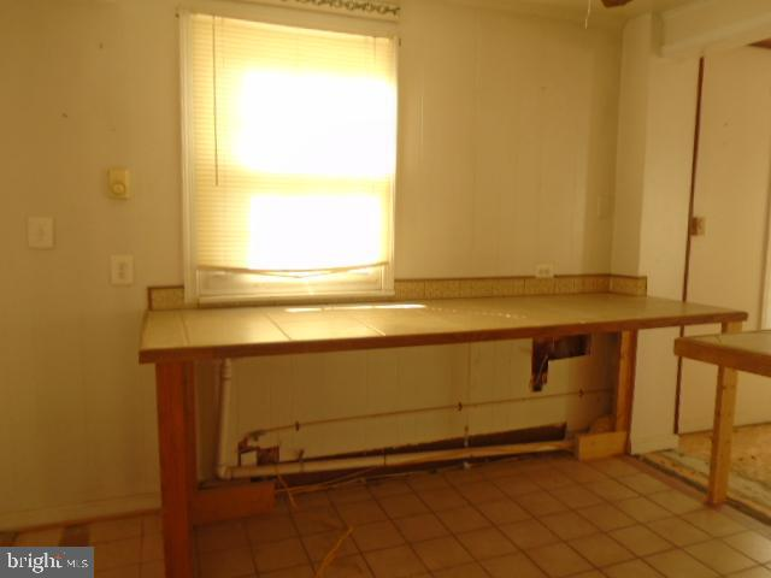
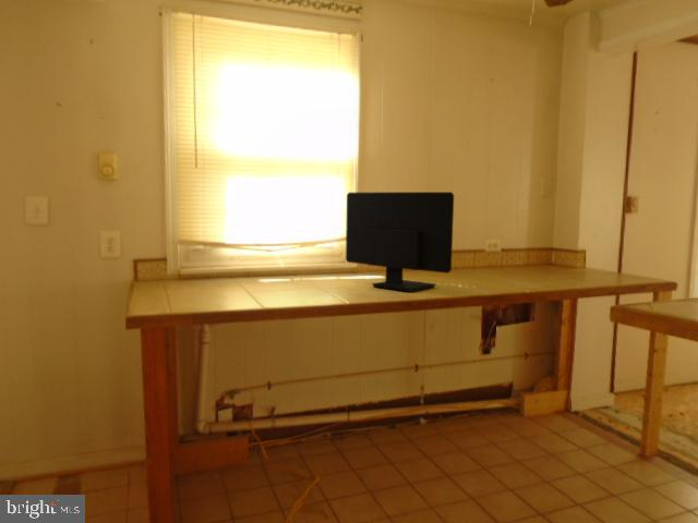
+ computer monitor [345,191,455,293]
